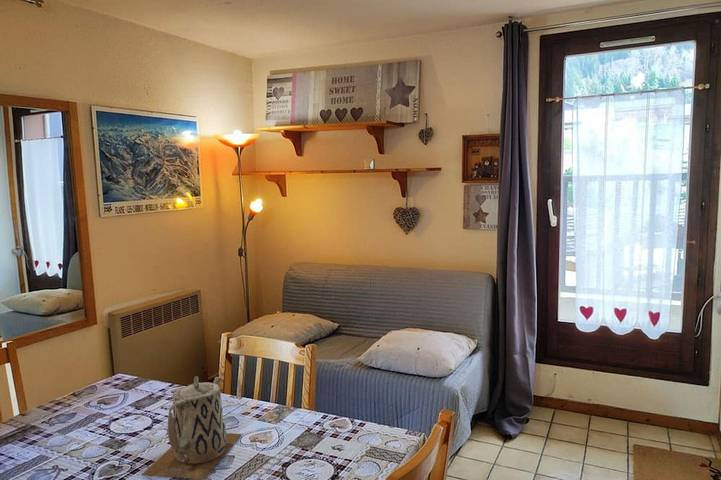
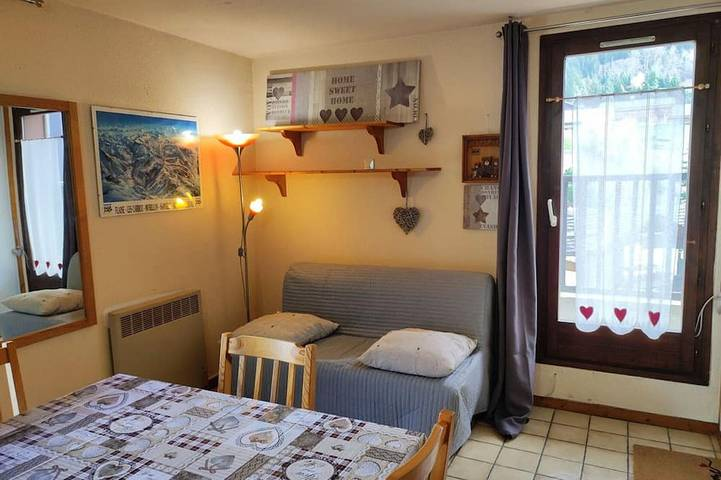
- teapot [141,375,243,480]
